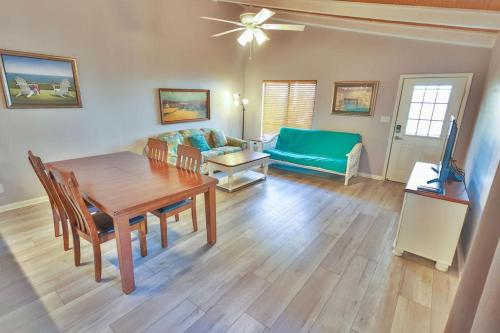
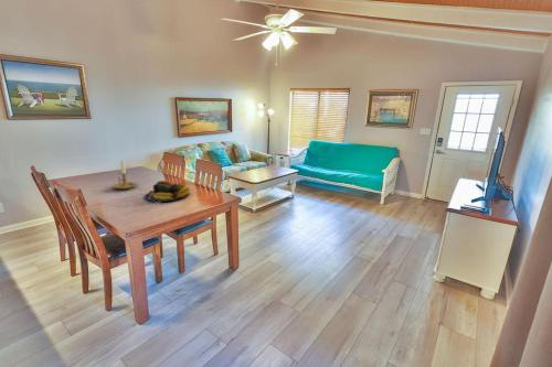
+ fruit bowl [144,180,191,203]
+ candle holder [110,160,138,191]
